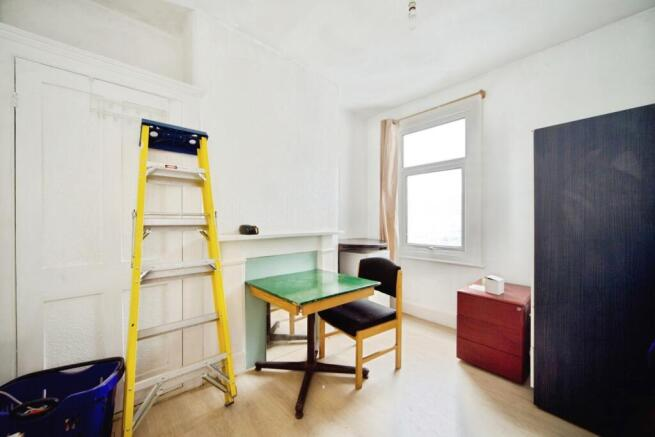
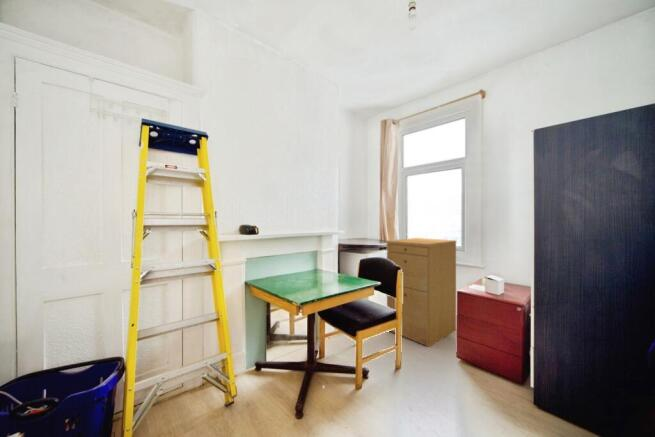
+ filing cabinet [385,237,457,348]
